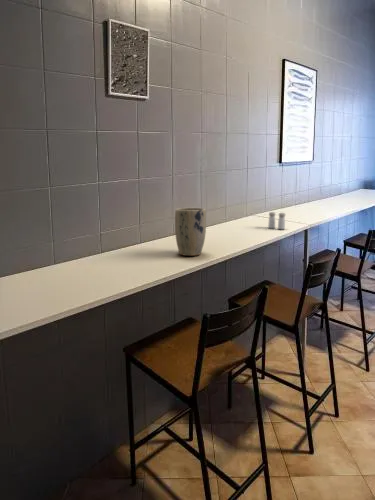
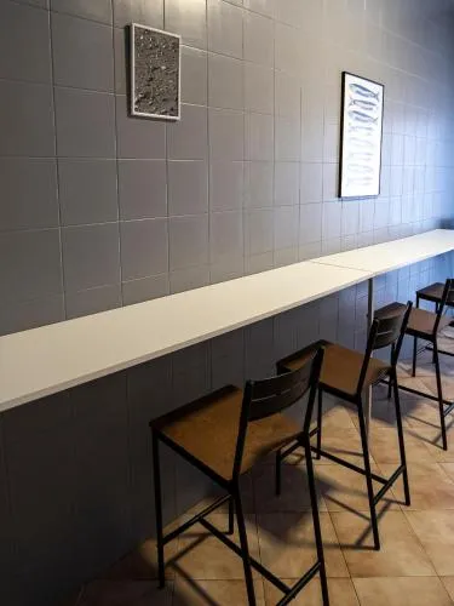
- salt and pepper shaker [267,211,286,230]
- plant pot [174,207,207,257]
